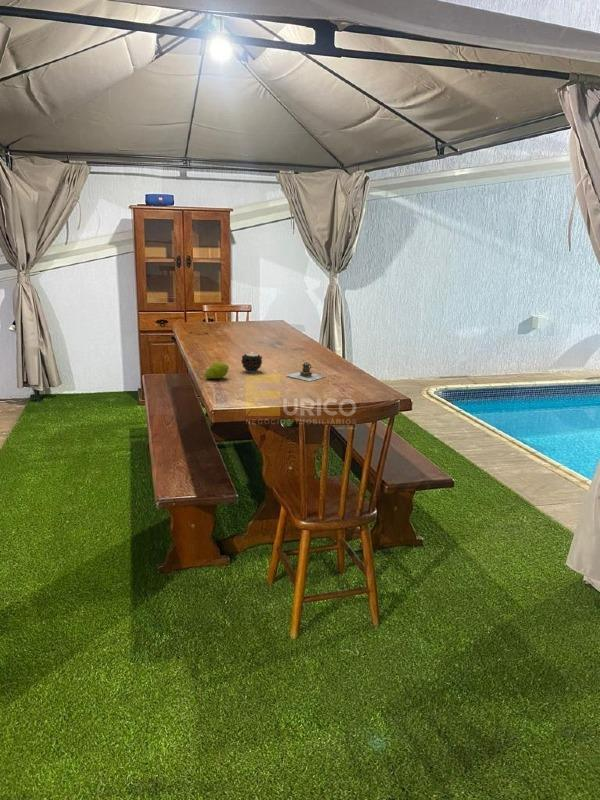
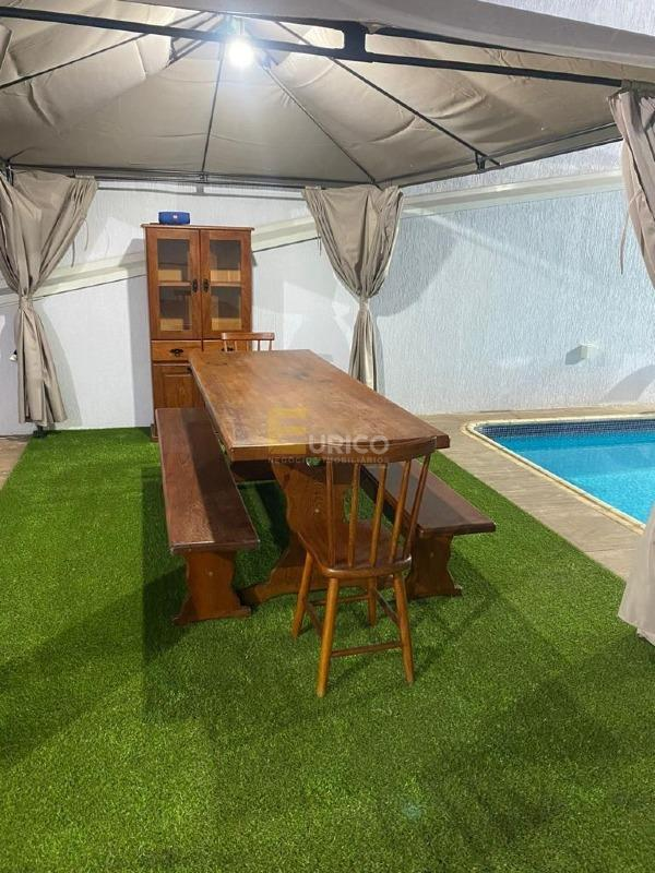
- teapot [285,361,326,382]
- fruit [204,361,229,380]
- candle [240,352,263,373]
